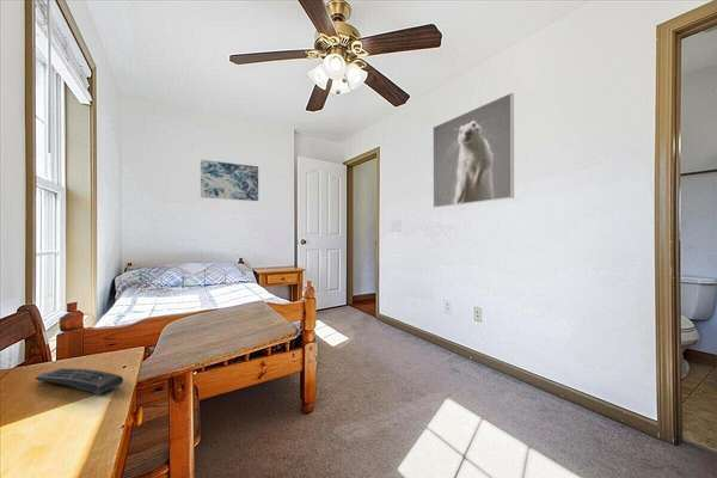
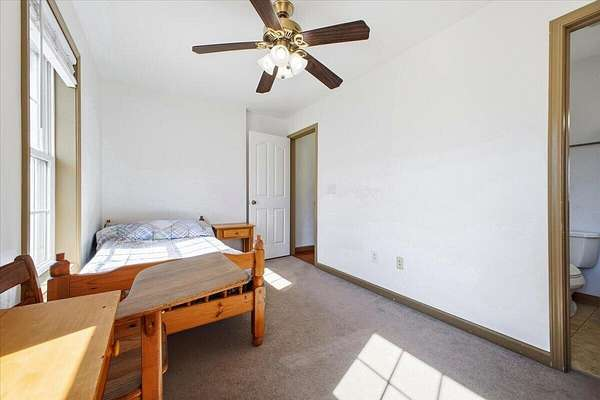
- wall art [200,159,259,202]
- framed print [431,92,515,209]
- remote control [33,367,124,397]
